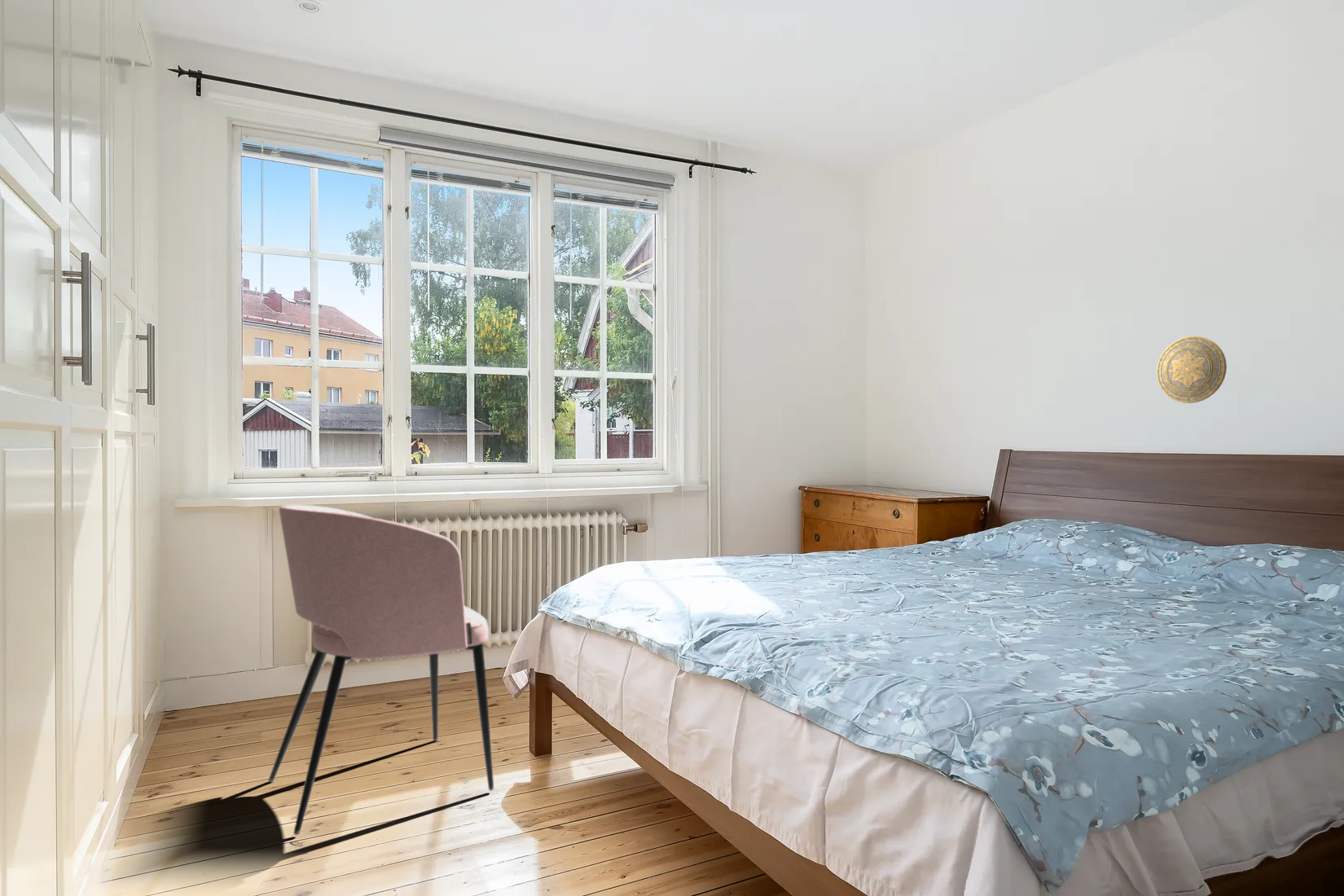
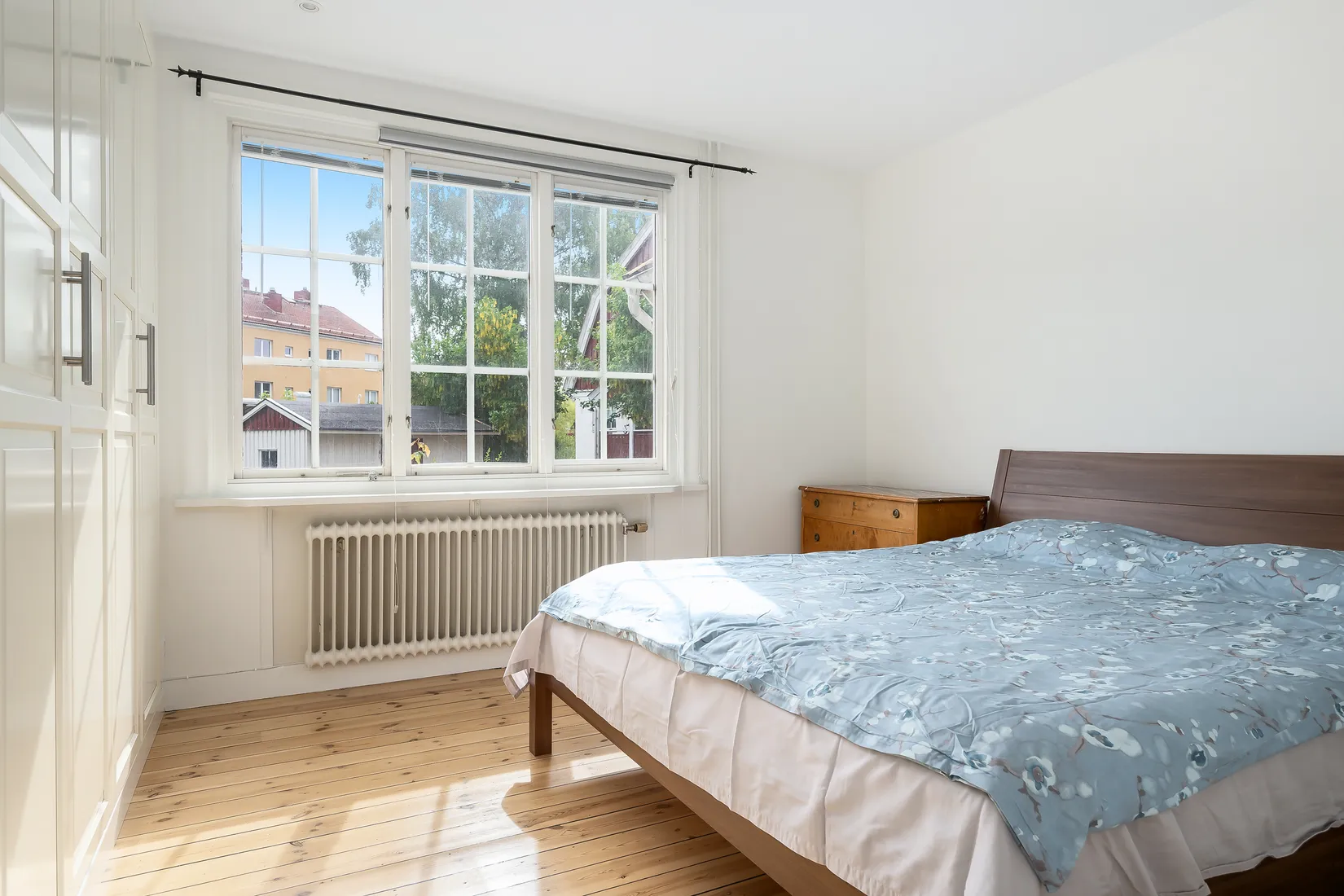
- armchair [267,504,494,836]
- decorative plate [1156,336,1228,404]
